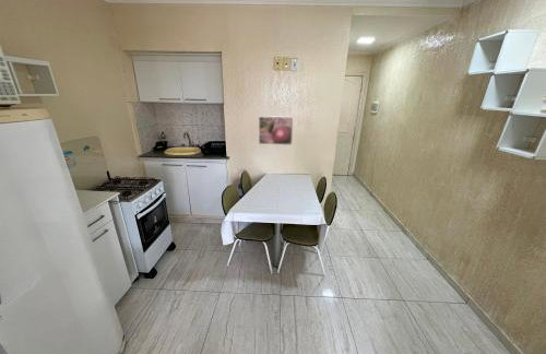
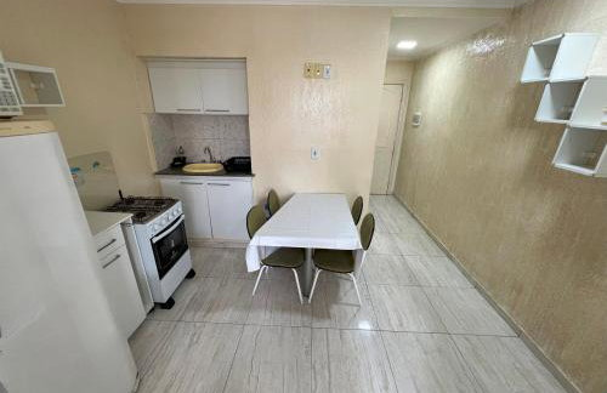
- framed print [258,115,294,146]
